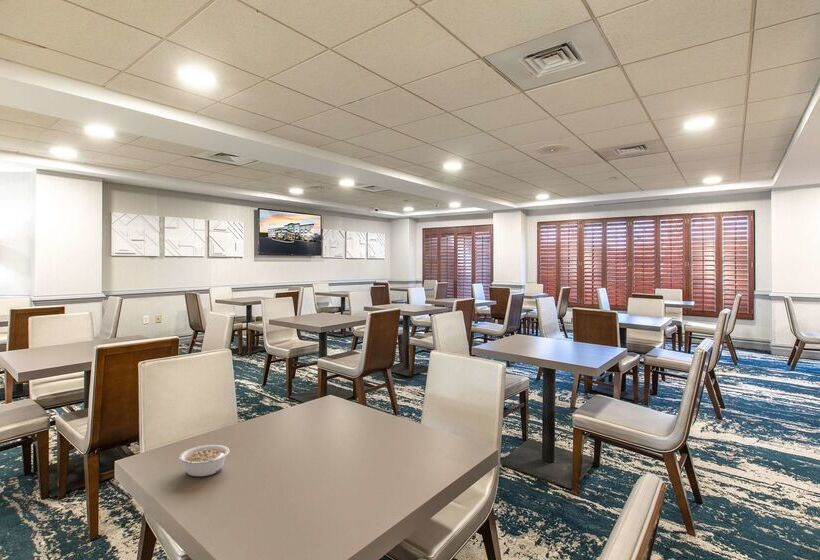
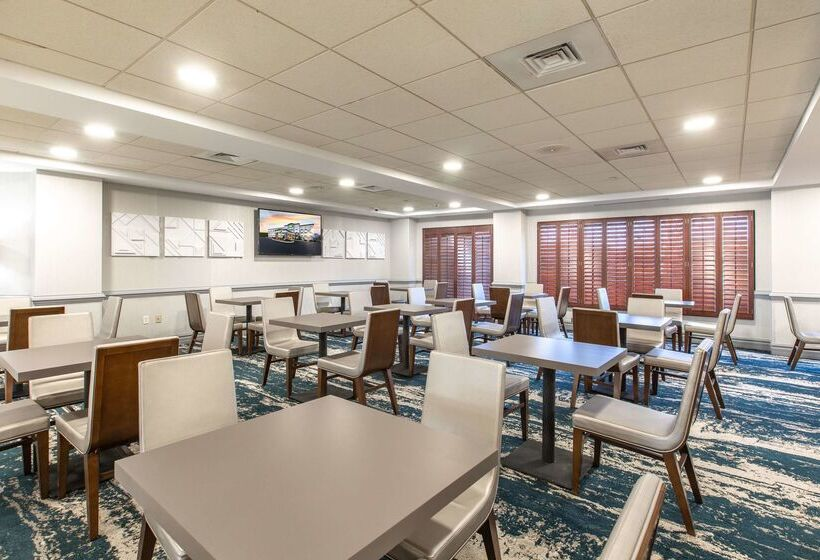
- legume [178,444,231,477]
